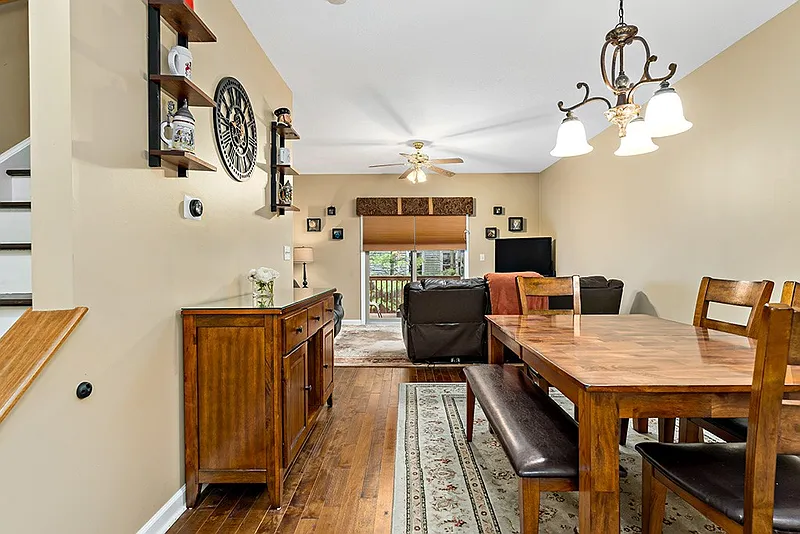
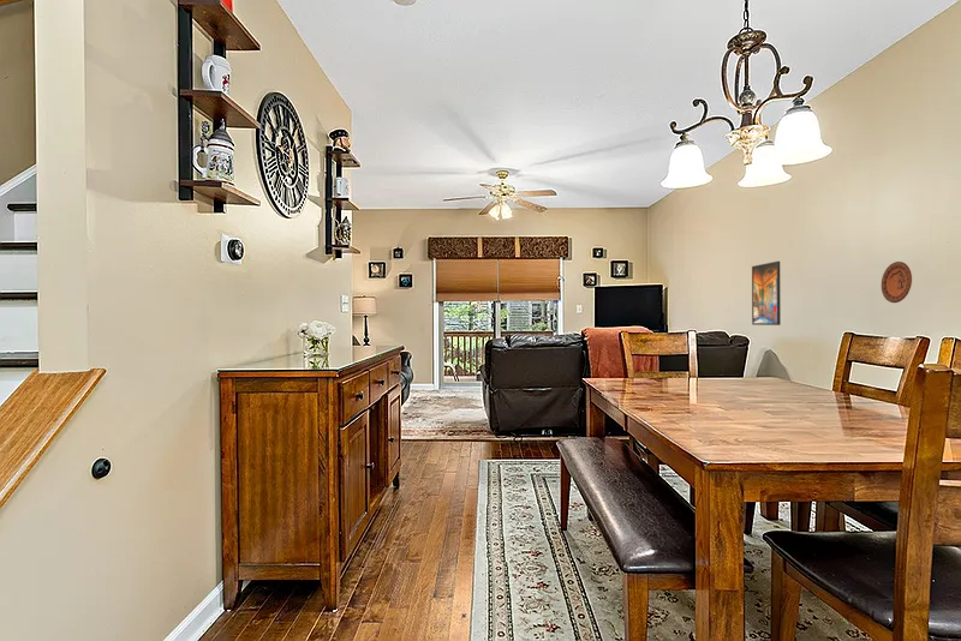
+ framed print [751,260,782,327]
+ decorative plate [881,260,913,304]
